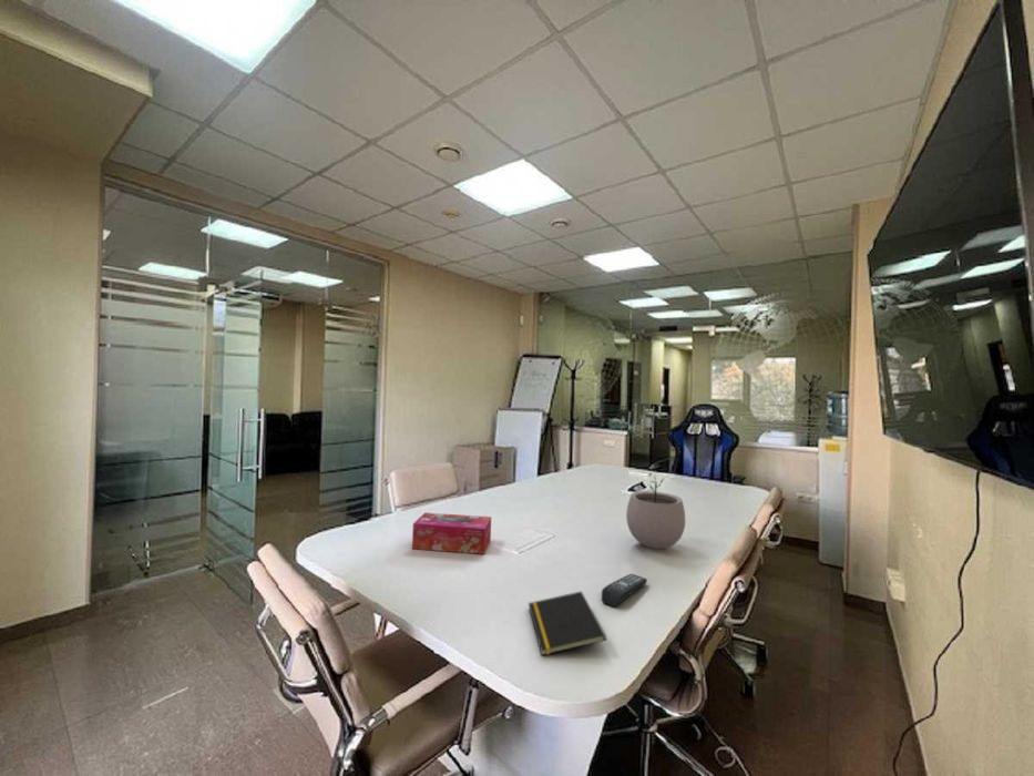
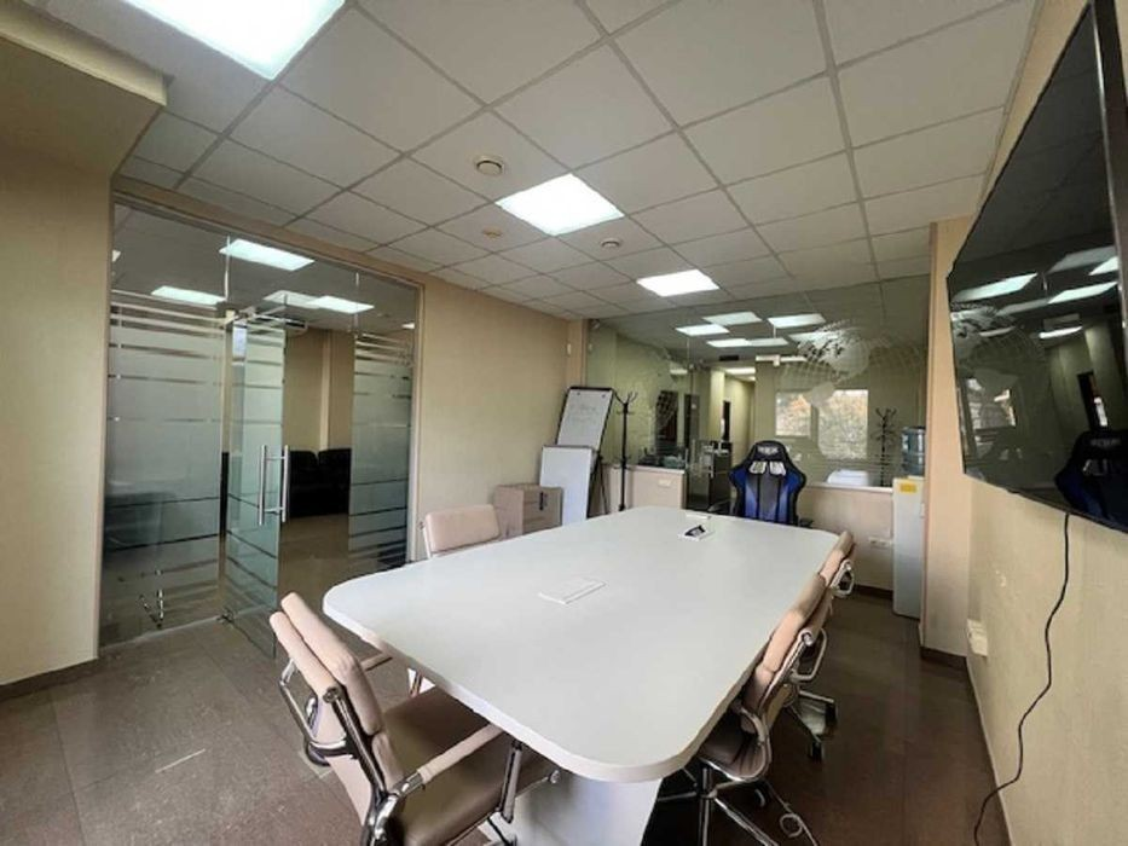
- remote control [601,573,648,607]
- tissue box [411,511,492,555]
- notepad [528,590,607,656]
- plant pot [625,473,686,550]
